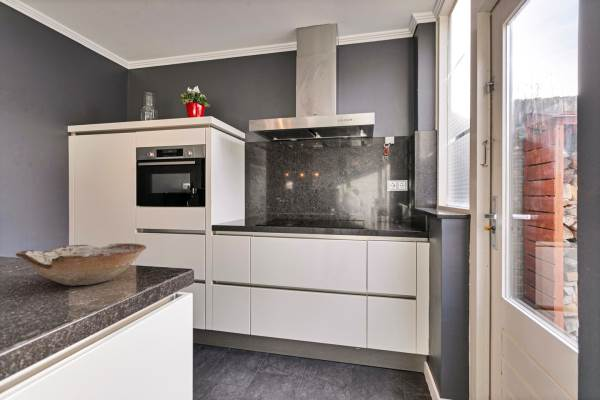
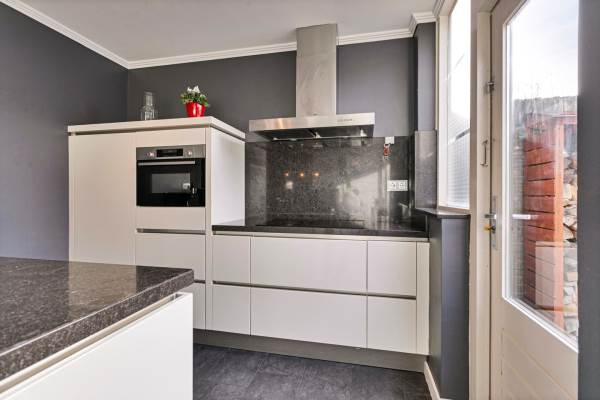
- bowl [15,242,147,287]
